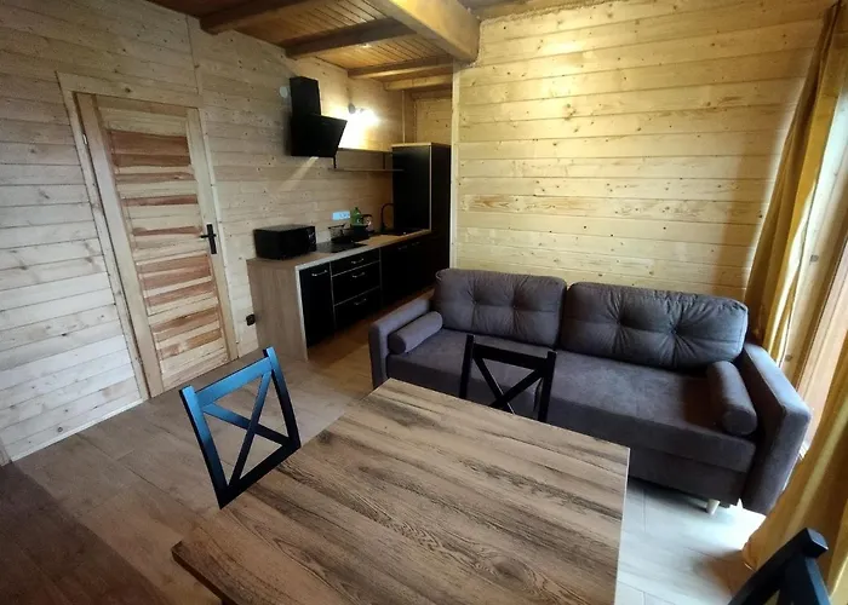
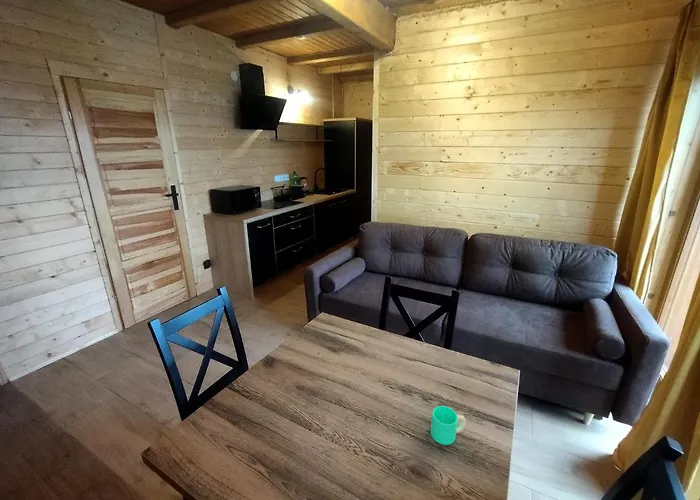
+ cup [430,405,467,446]
